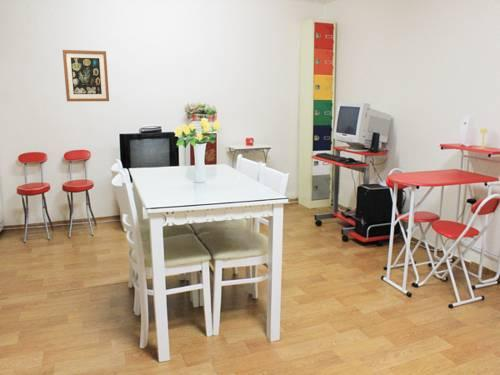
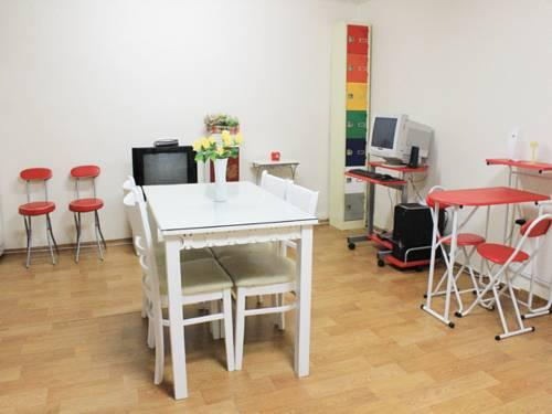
- wall art [62,49,110,102]
